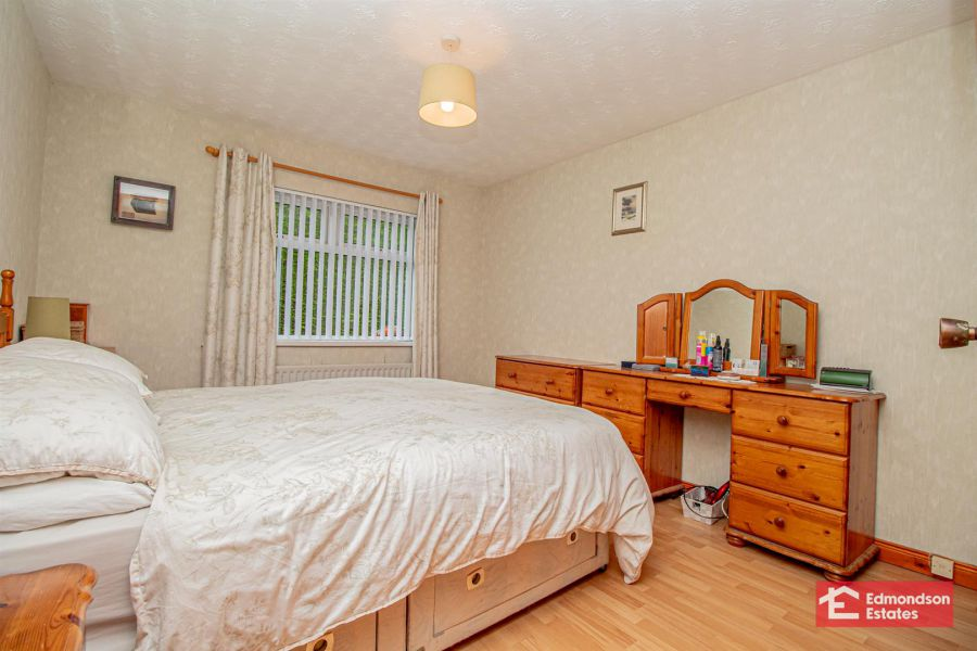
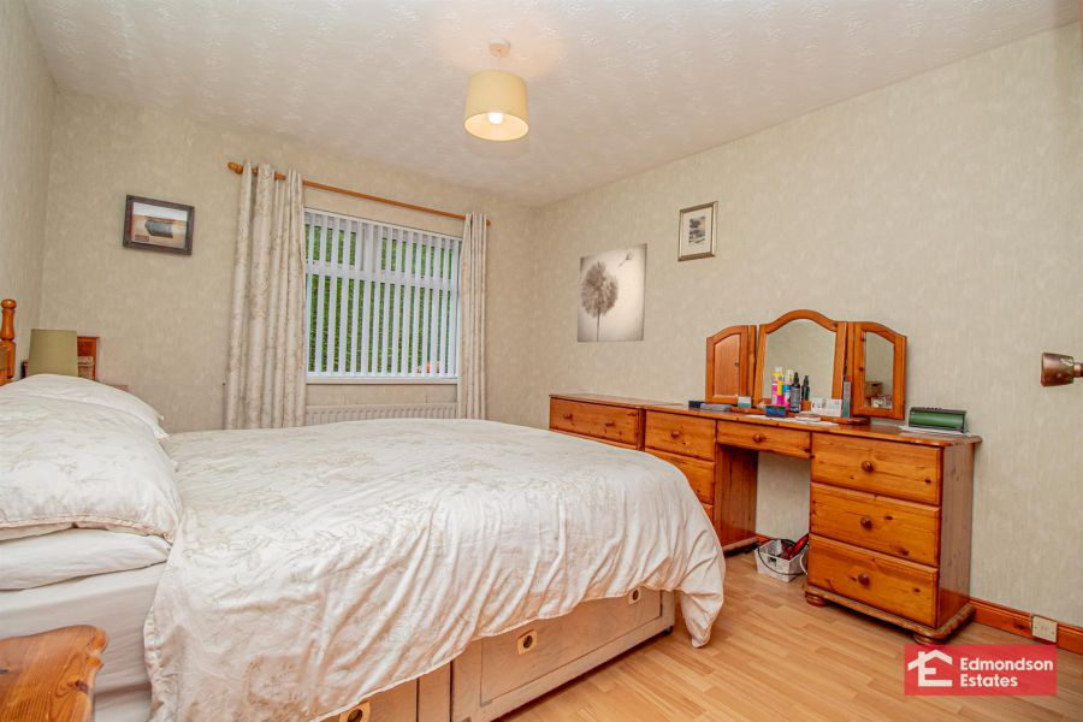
+ wall art [575,242,649,343]
